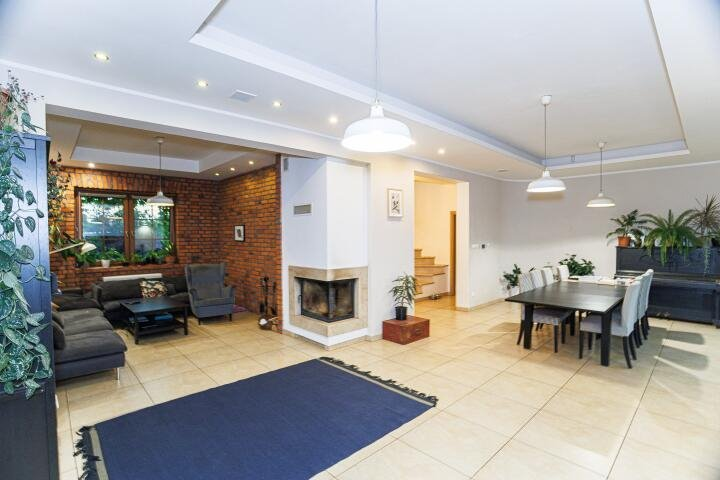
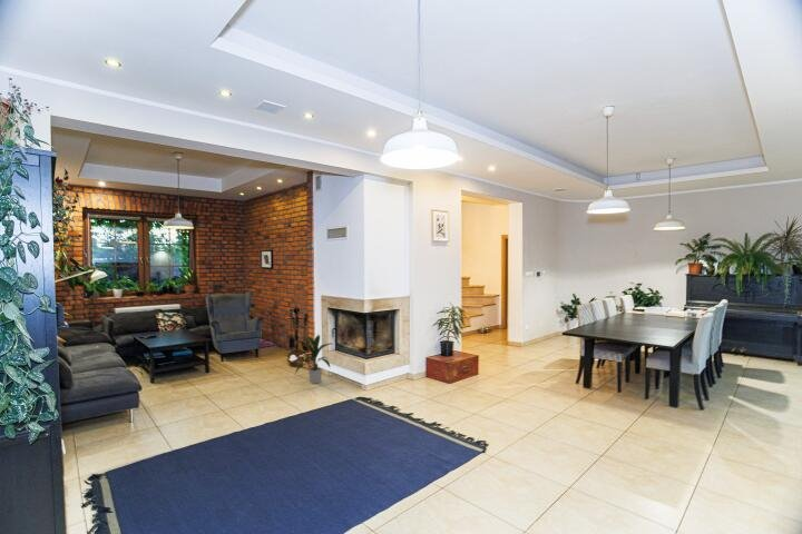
+ indoor plant [294,334,332,385]
